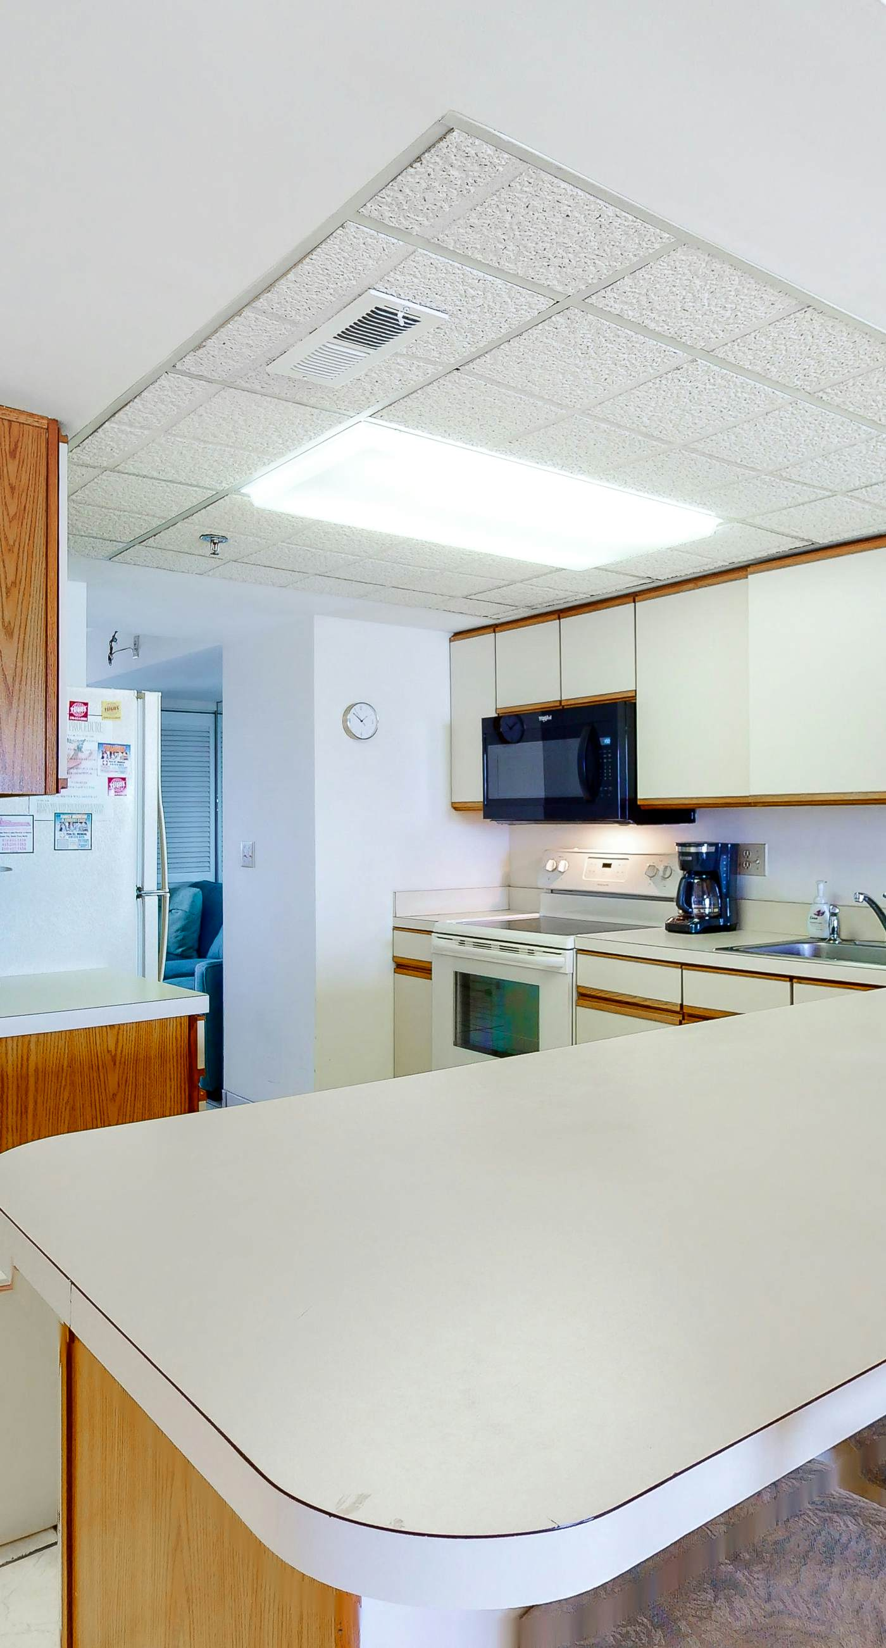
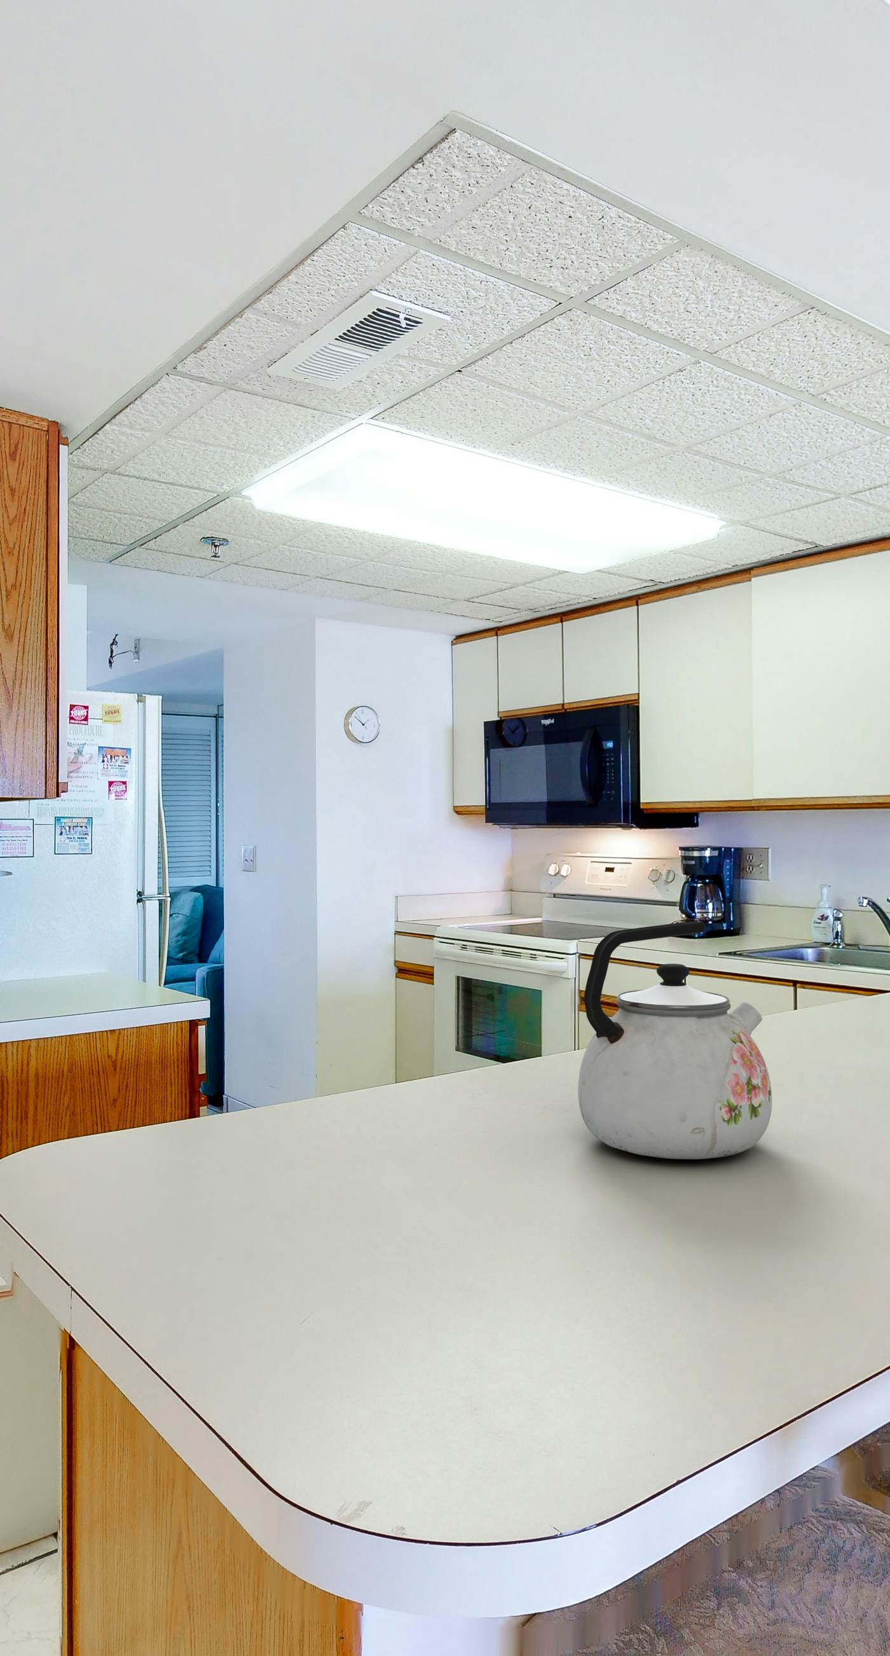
+ kettle [578,921,773,1160]
